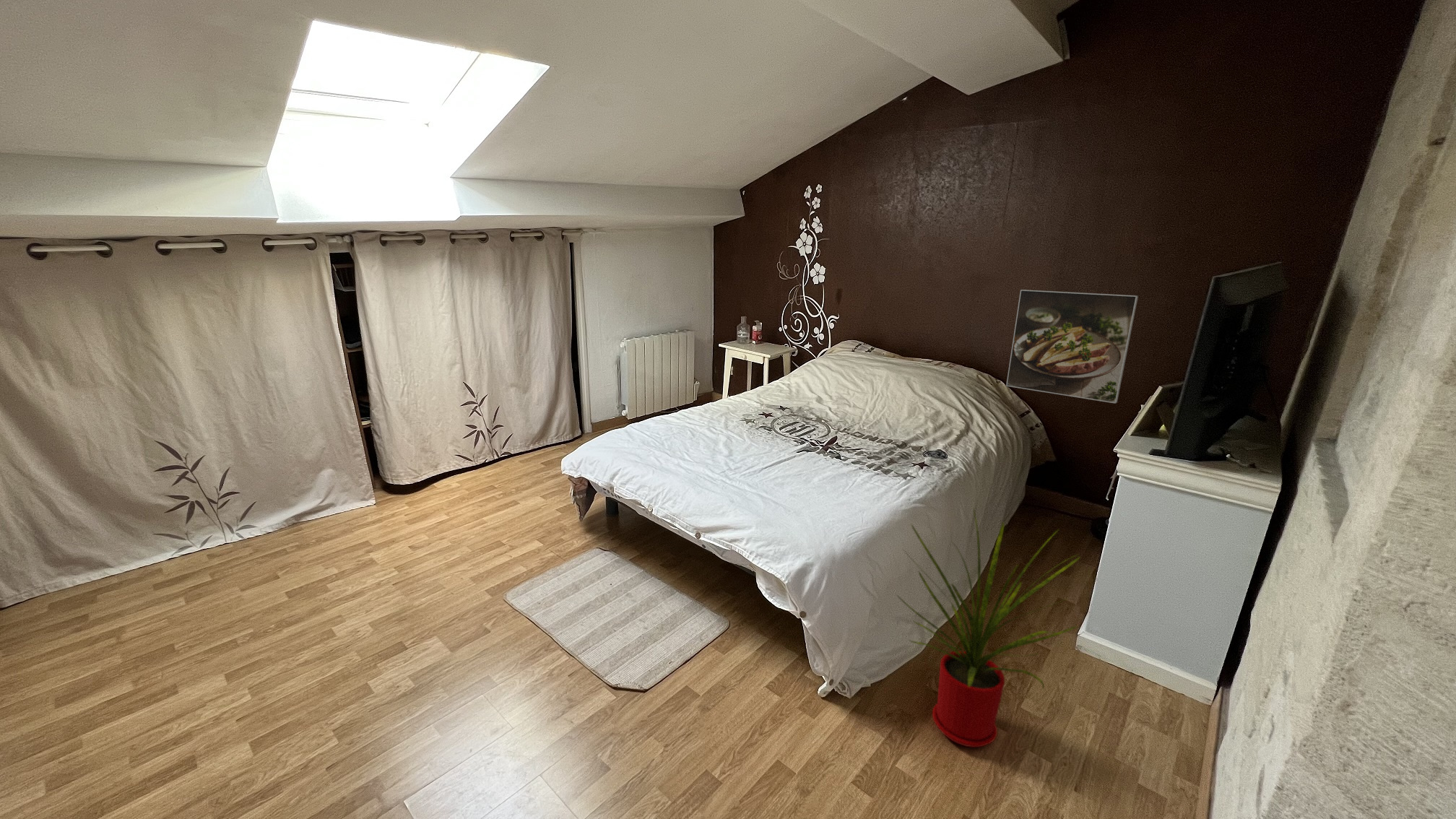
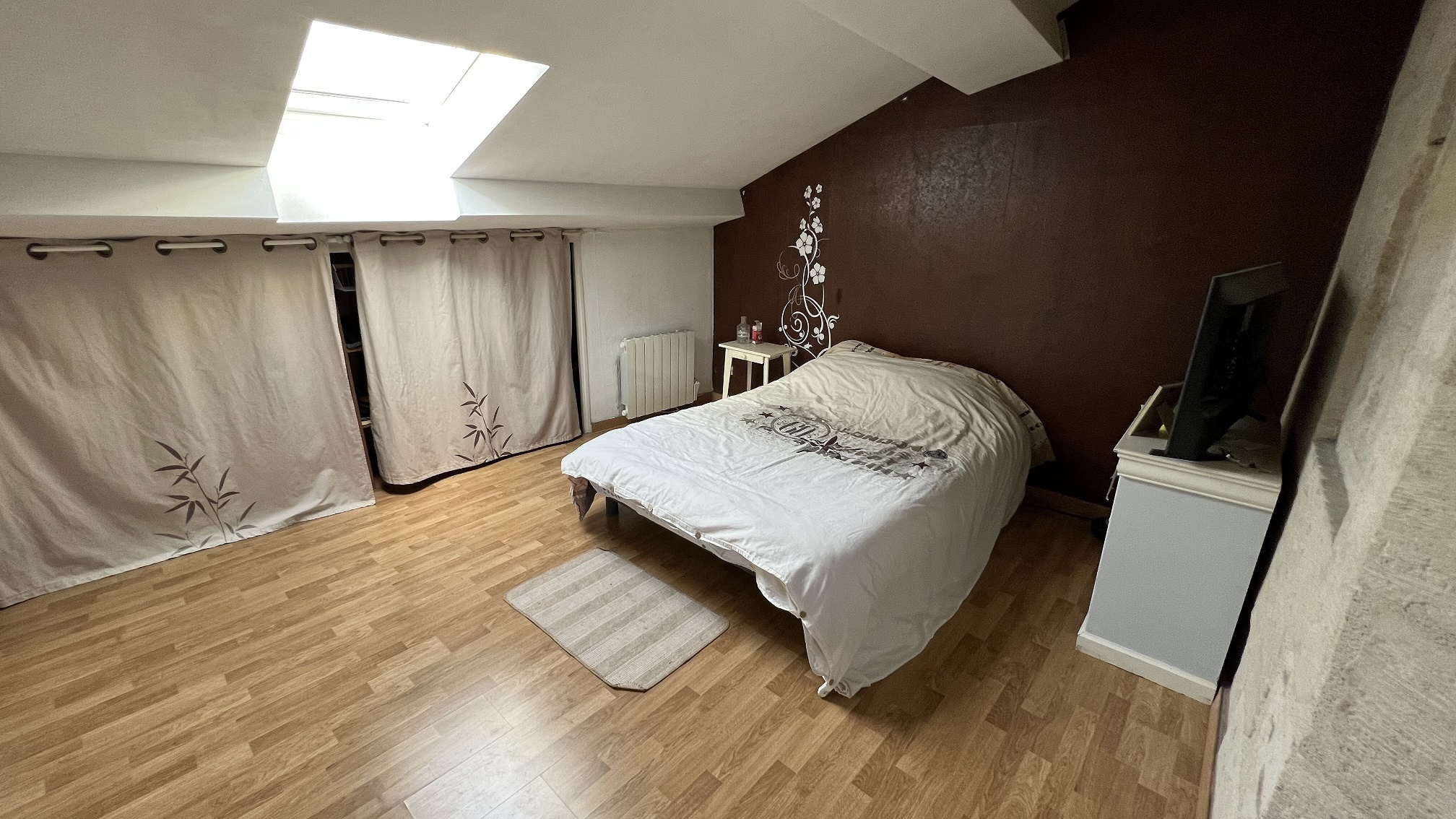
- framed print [1005,289,1139,404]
- house plant [896,507,1081,748]
